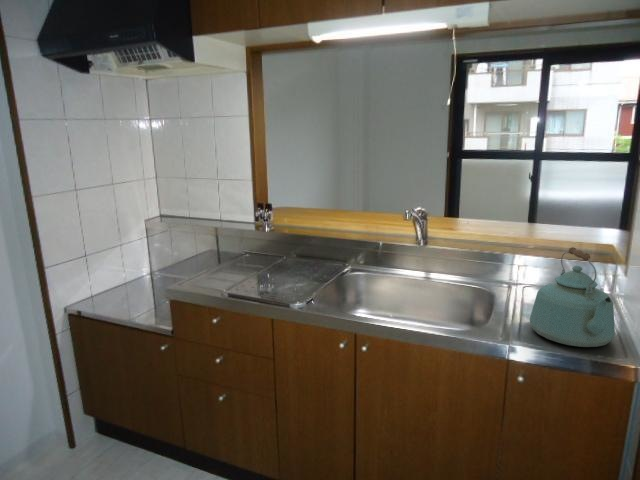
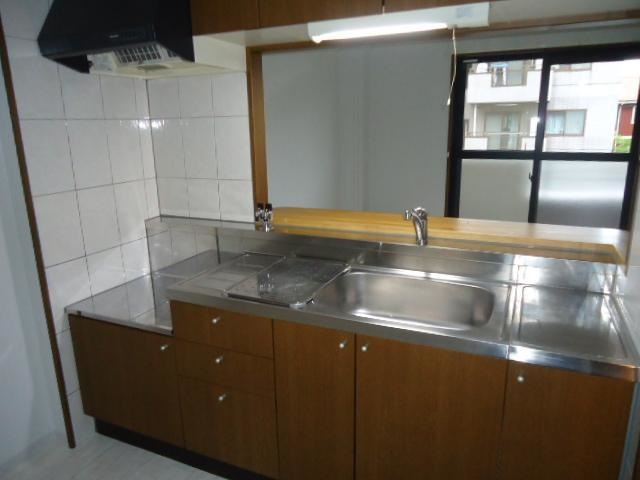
- kettle [529,246,616,348]
